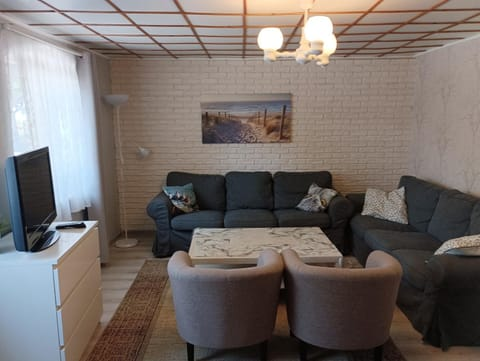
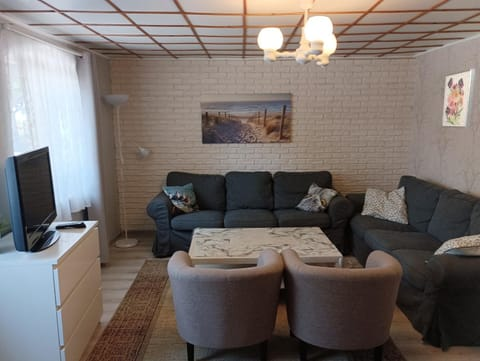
+ wall art [440,68,476,129]
